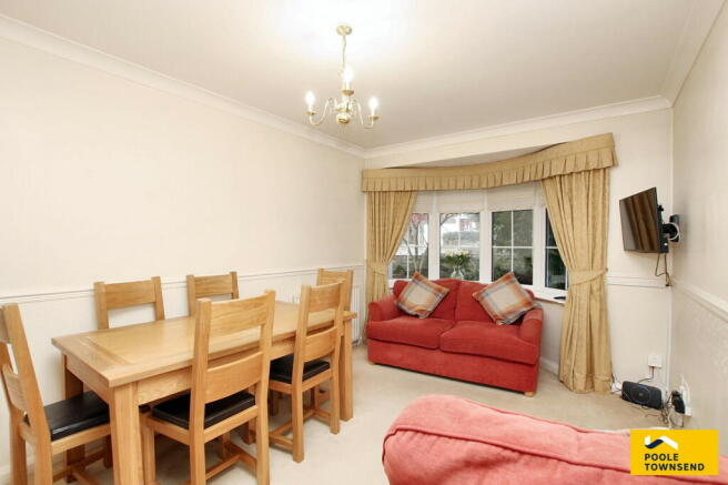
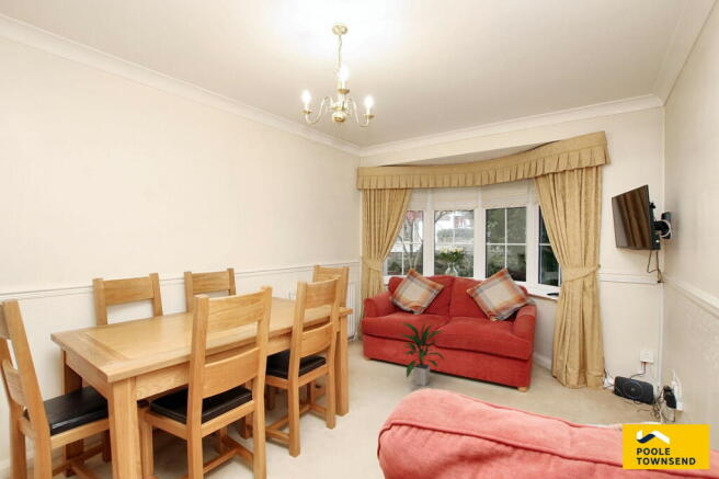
+ indoor plant [397,320,448,387]
